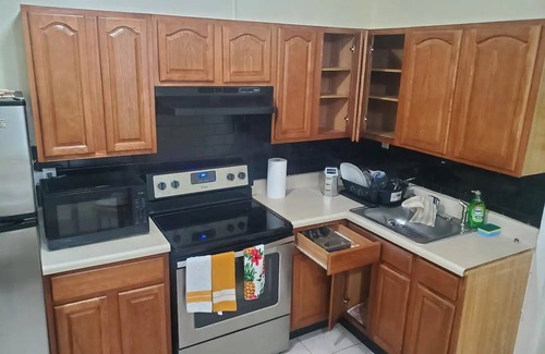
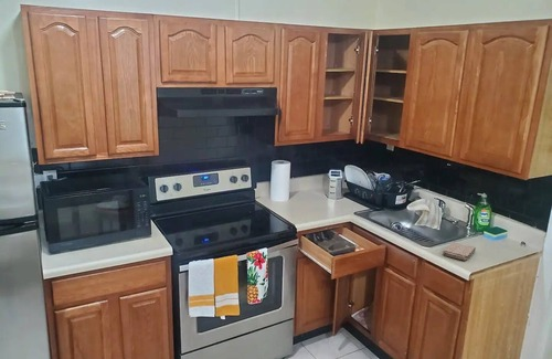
+ washcloth [442,241,477,261]
